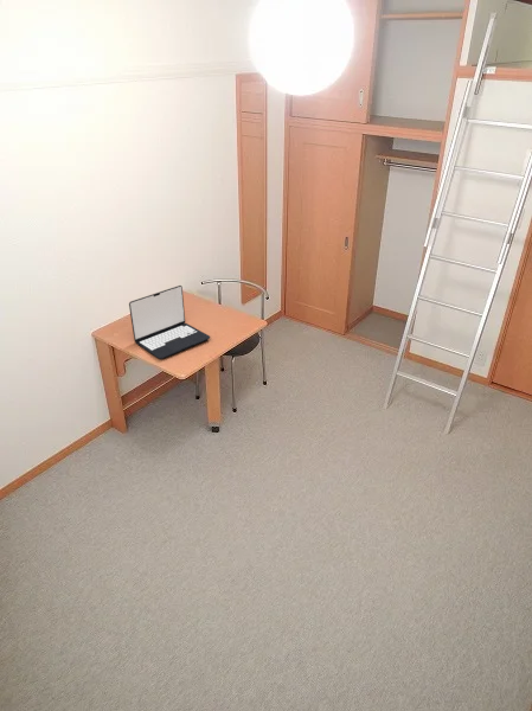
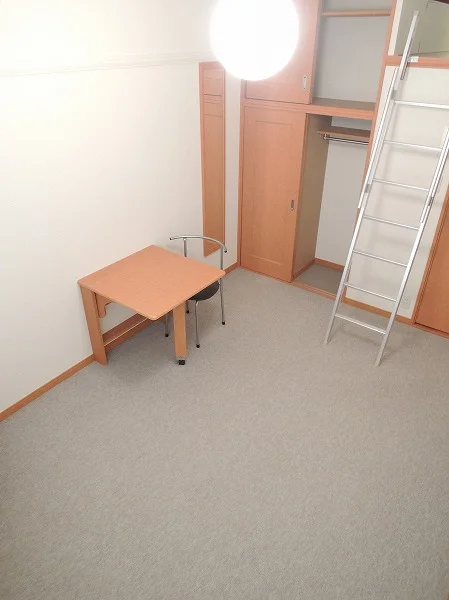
- laptop [128,284,211,360]
